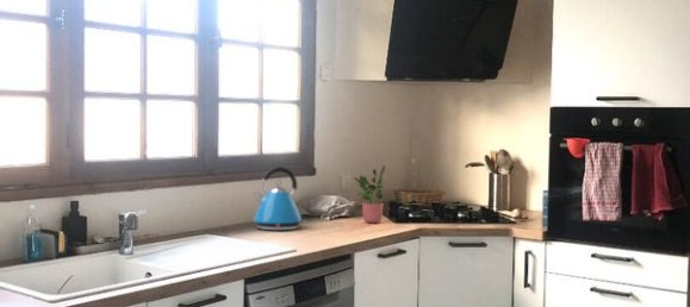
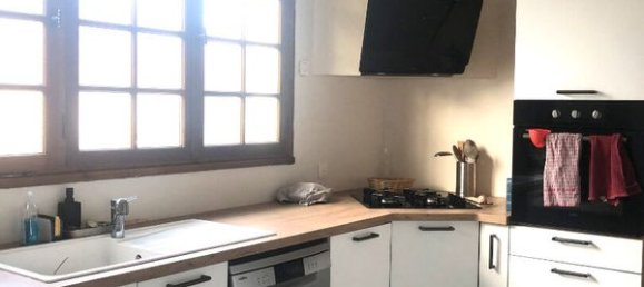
- potted plant [354,164,386,224]
- kettle [253,165,307,231]
